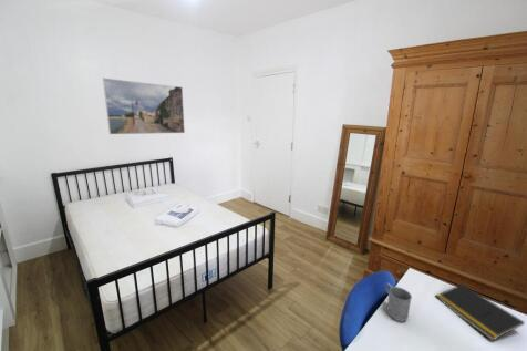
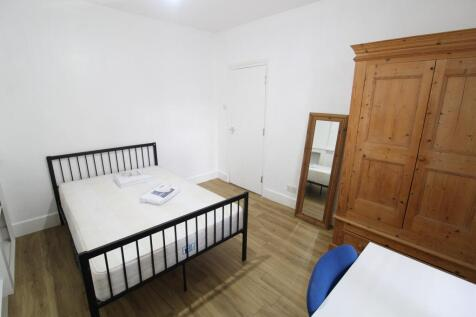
- mug [384,282,413,322]
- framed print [102,76,186,135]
- notepad [434,283,526,341]
